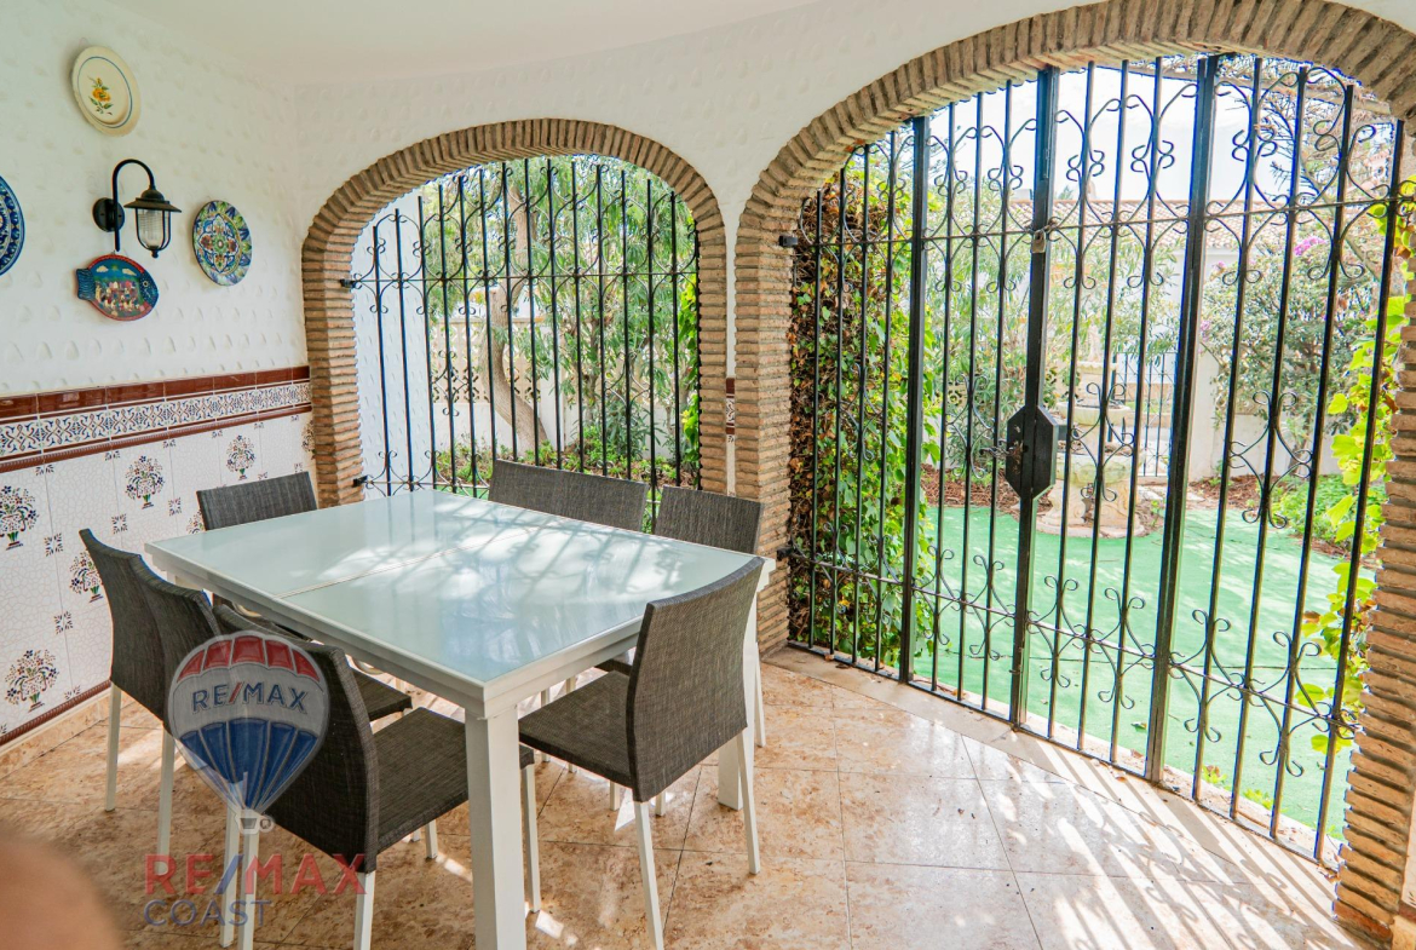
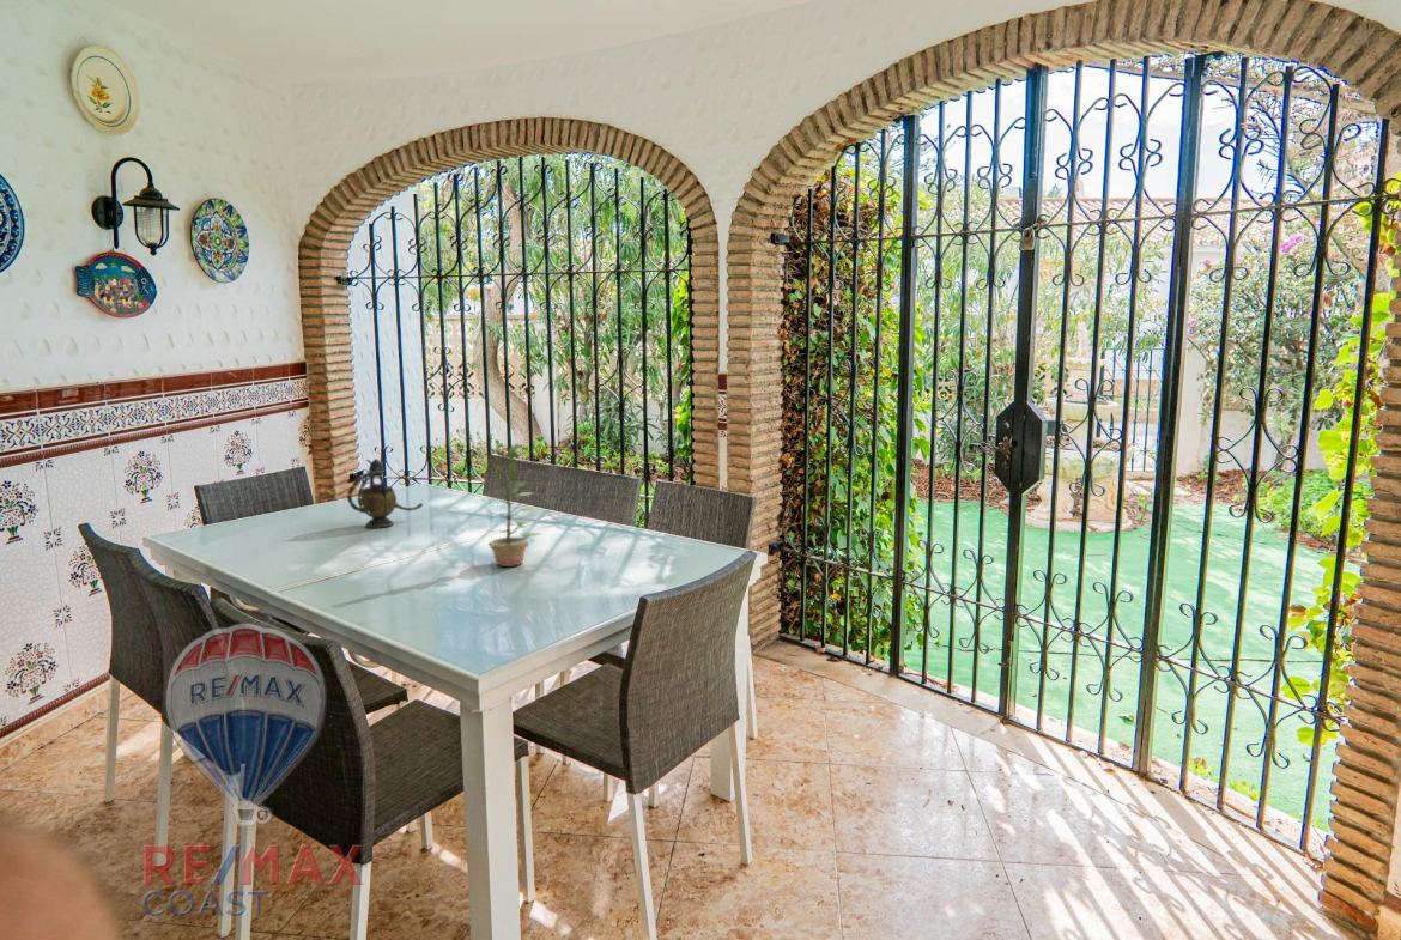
+ plant [481,443,542,568]
+ teapot [346,457,424,528]
